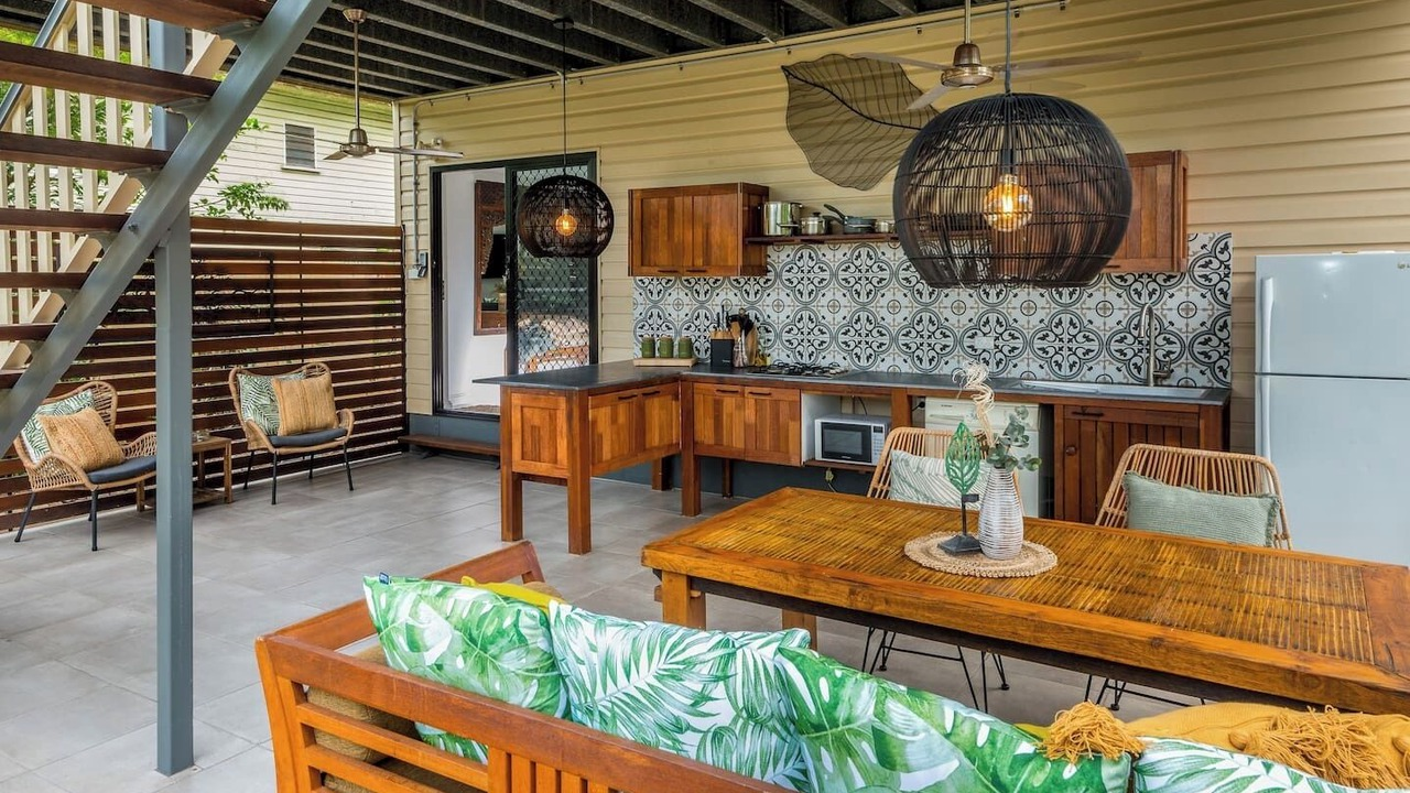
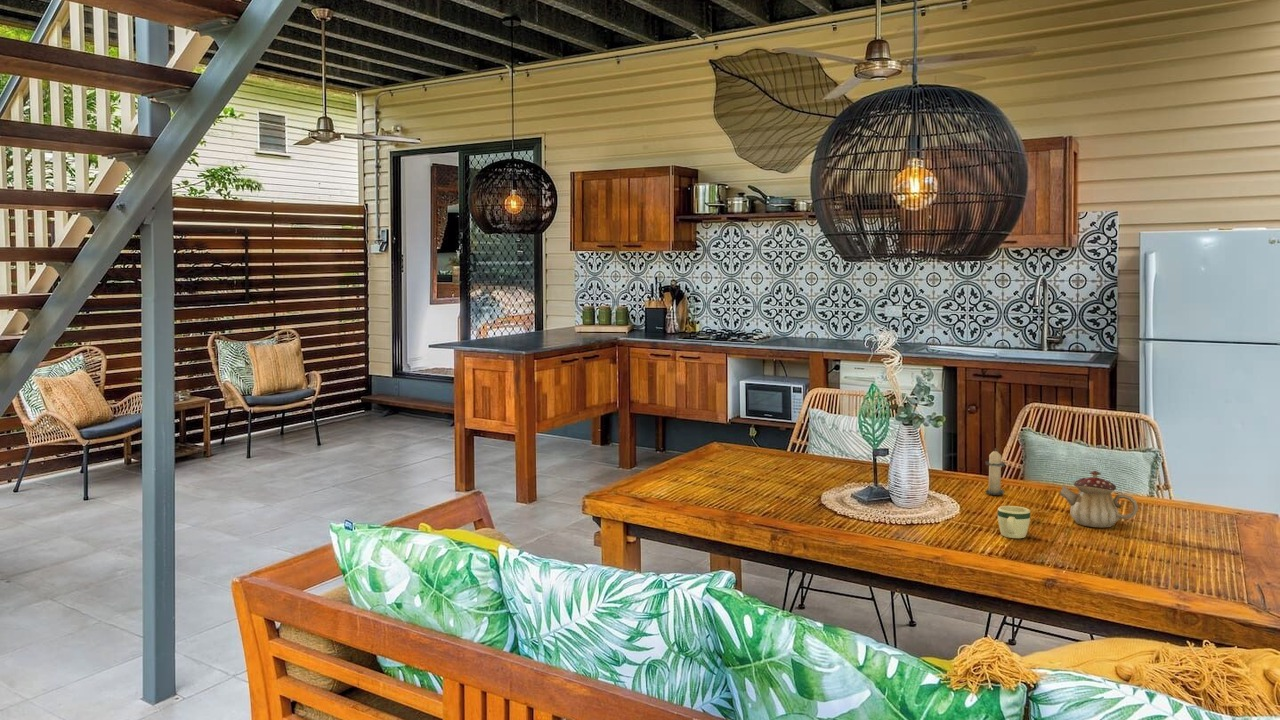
+ candle [984,447,1006,496]
+ mug [997,505,1031,539]
+ teapot [1059,470,1139,529]
